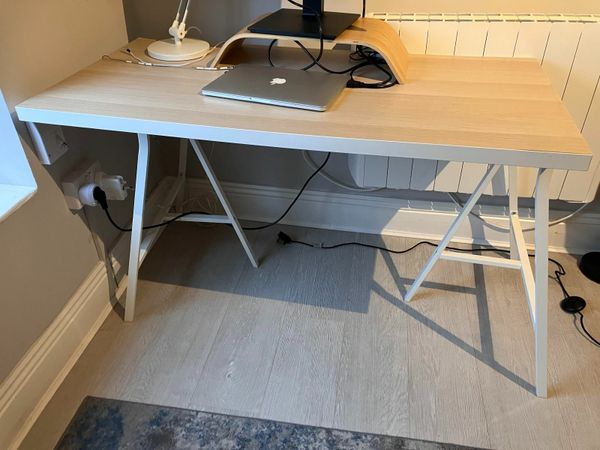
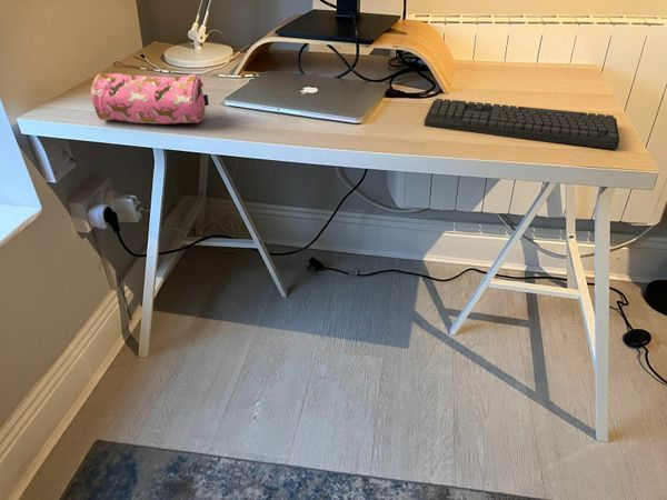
+ keyboard [424,98,620,150]
+ pencil case [90,72,210,124]
